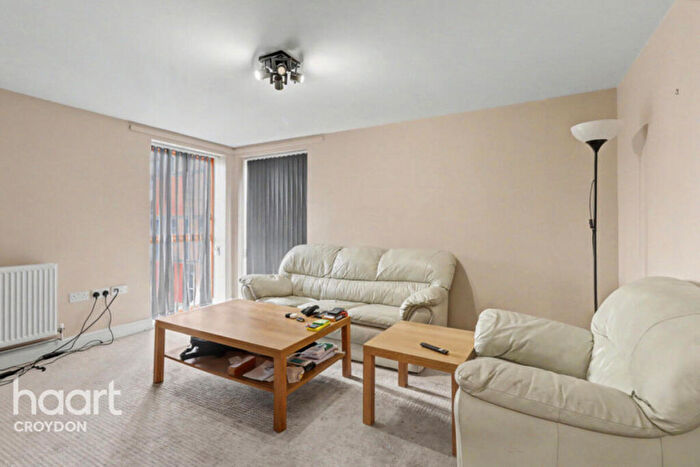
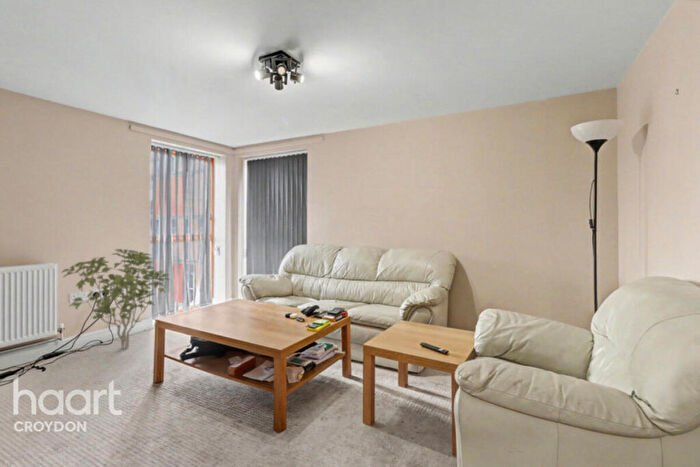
+ shrub [60,248,170,350]
